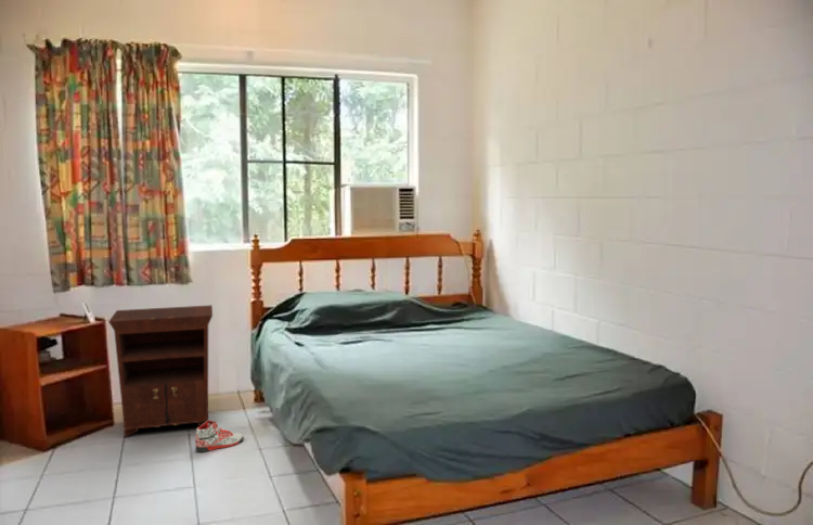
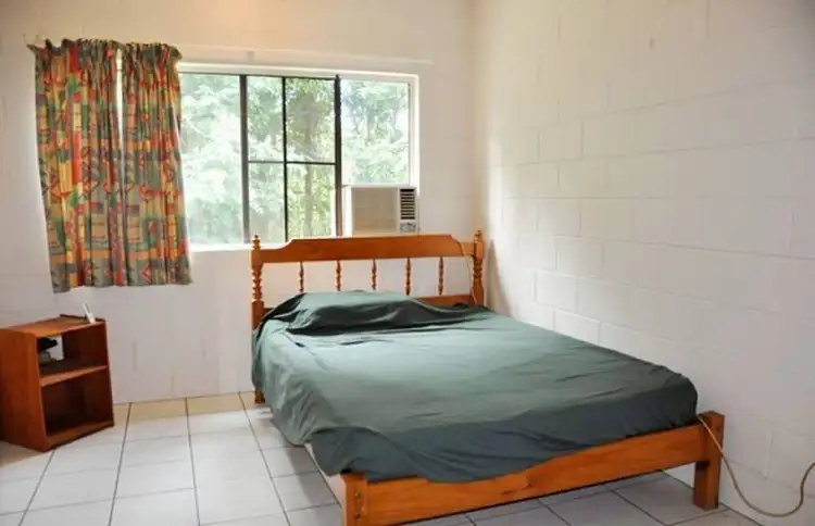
- nightstand [107,304,214,438]
- sneaker [194,420,245,453]
